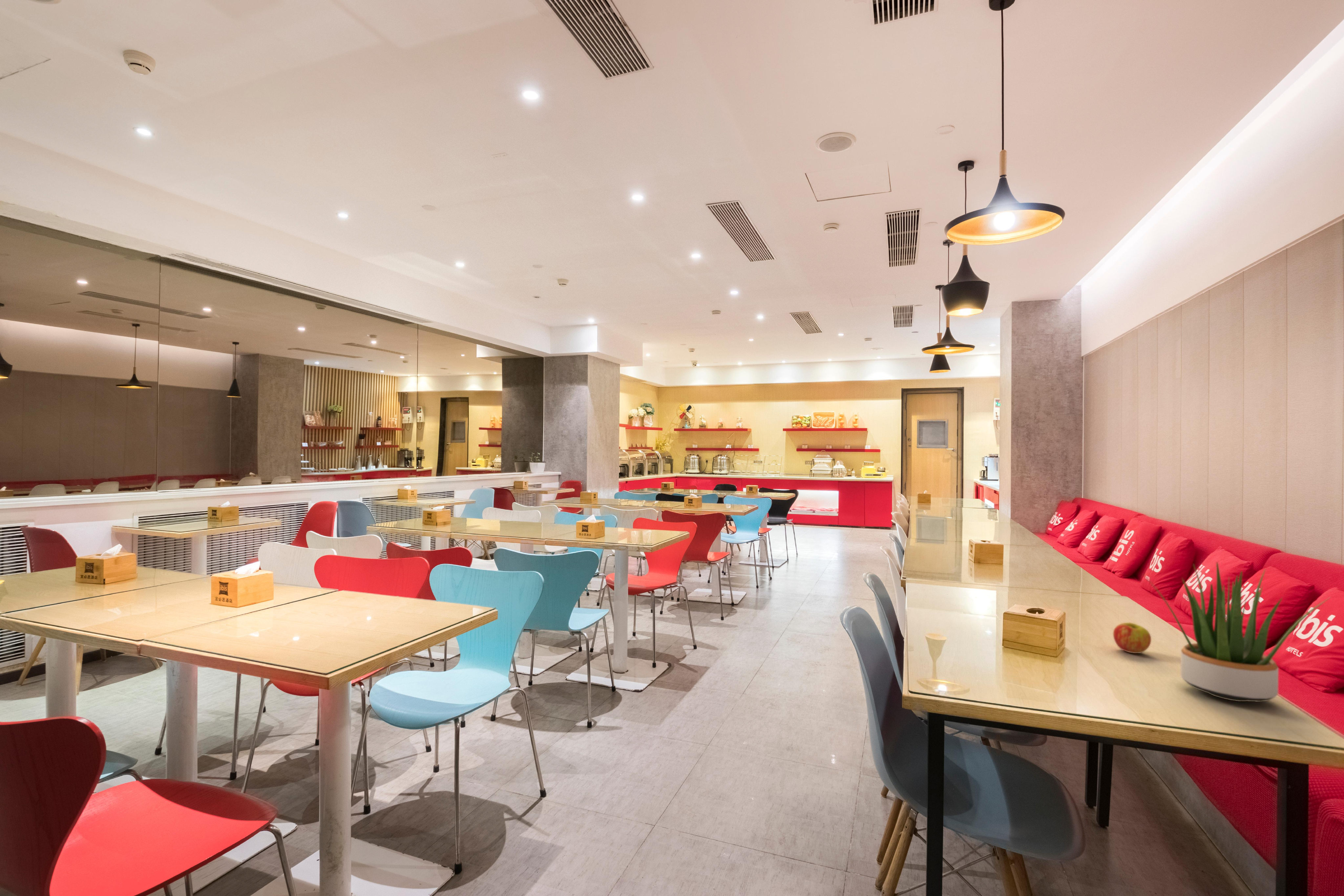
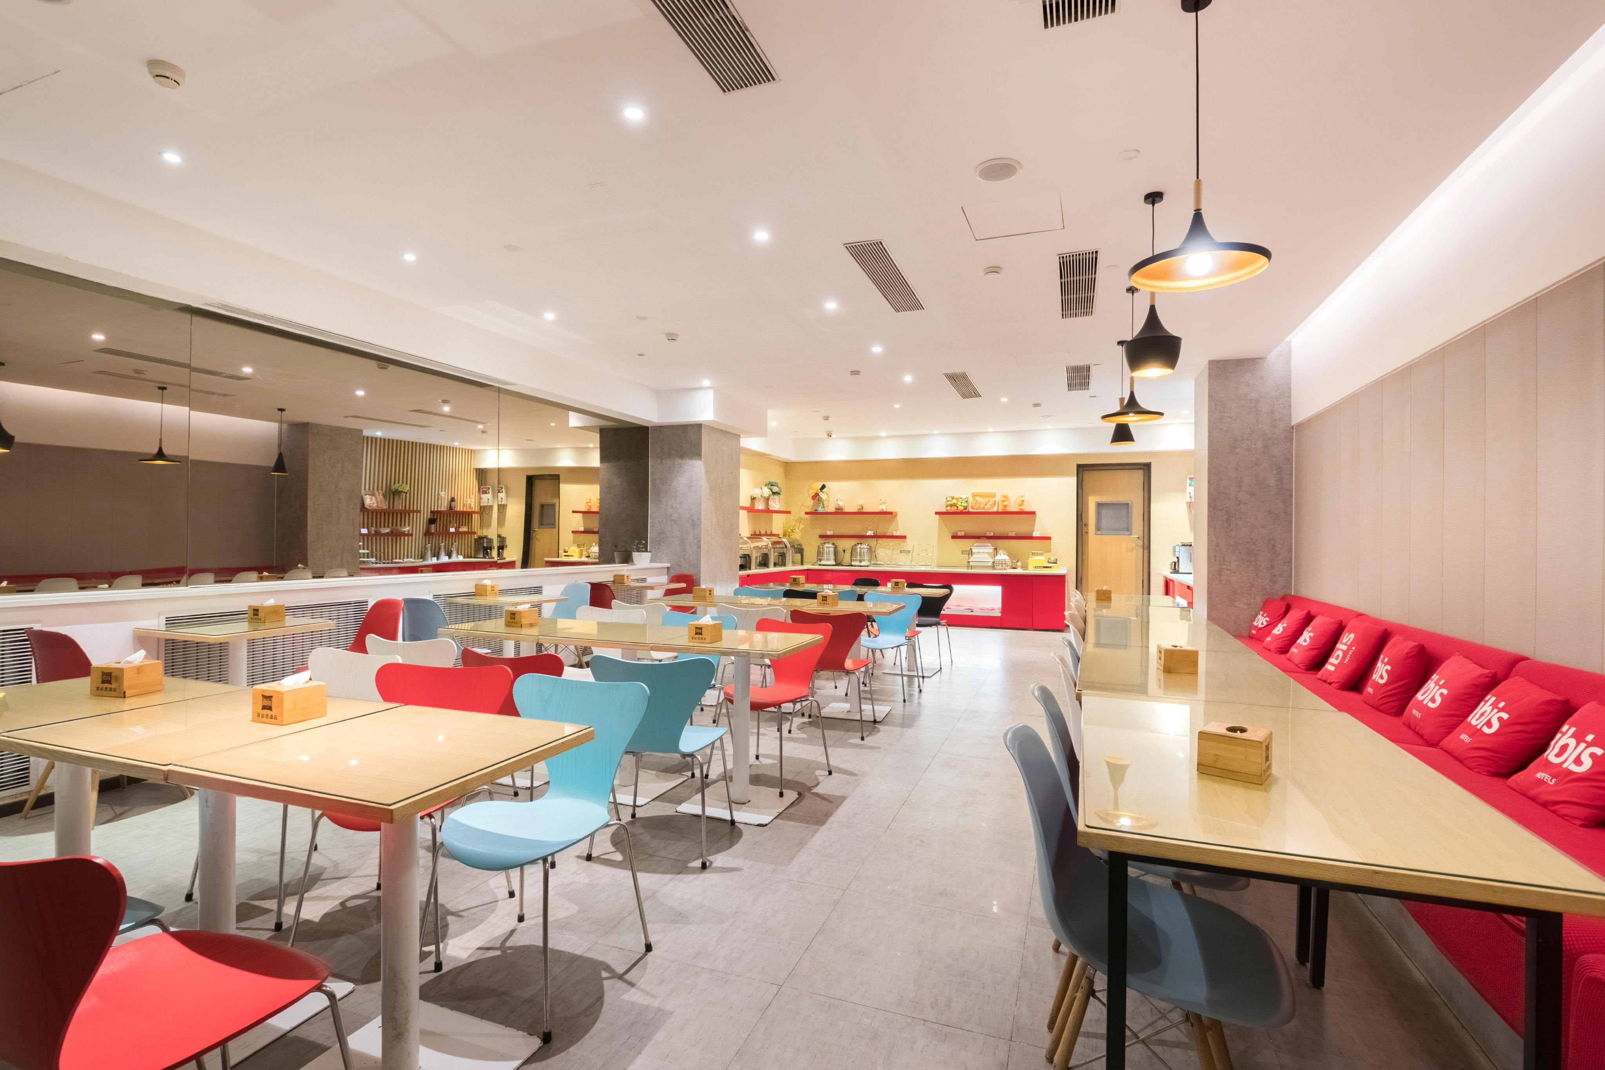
- apple [1113,622,1151,654]
- potted plant [1142,562,1331,702]
